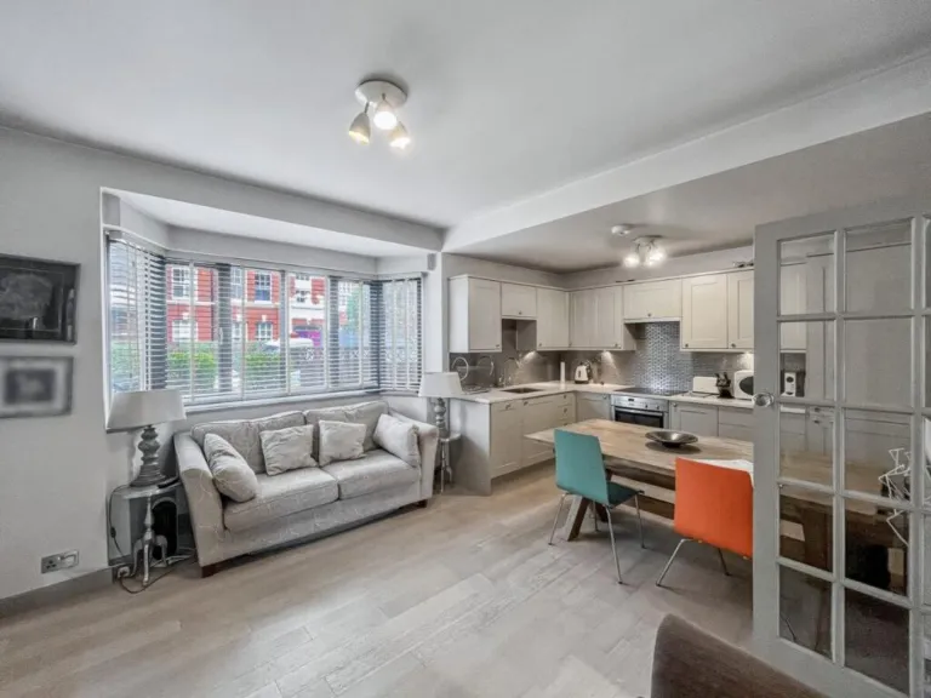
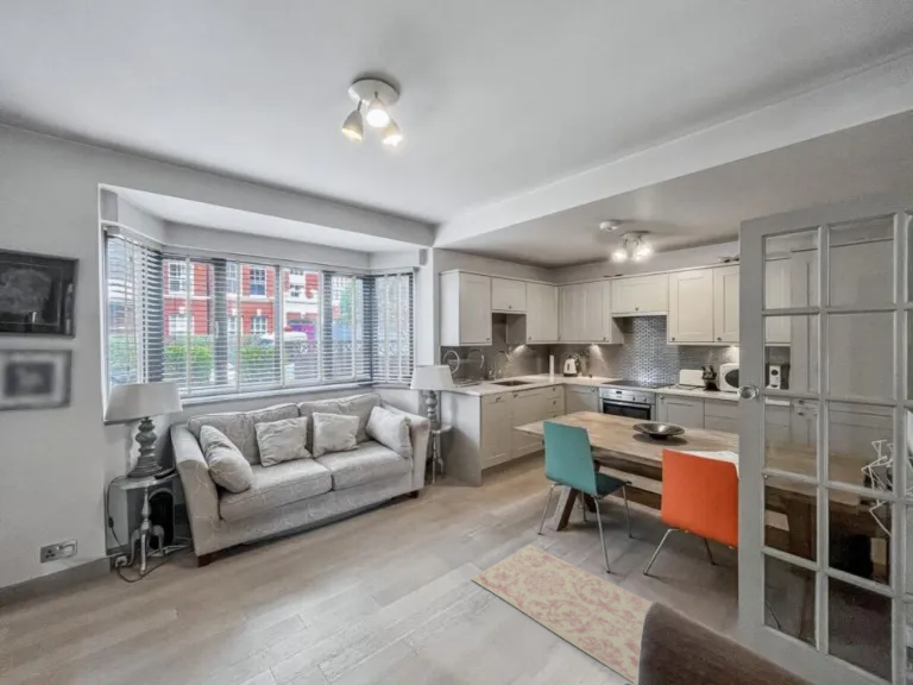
+ rug [470,543,653,685]
